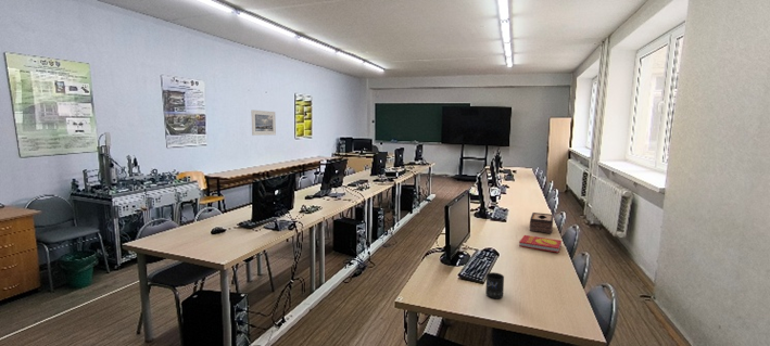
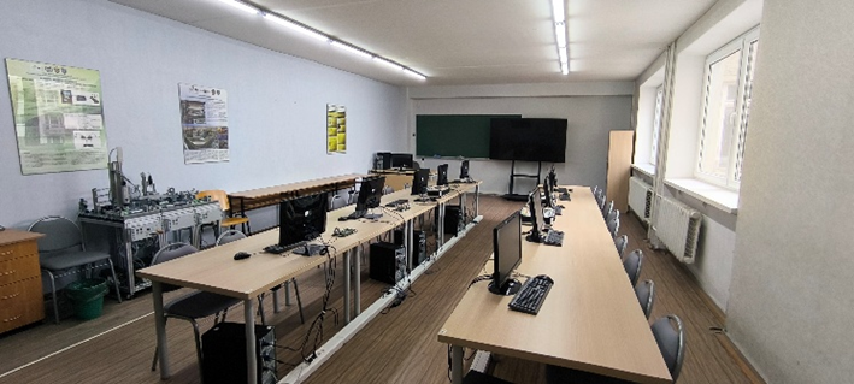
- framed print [250,110,277,137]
- mug [484,271,505,299]
- tissue box [529,212,554,234]
- book [518,234,563,254]
